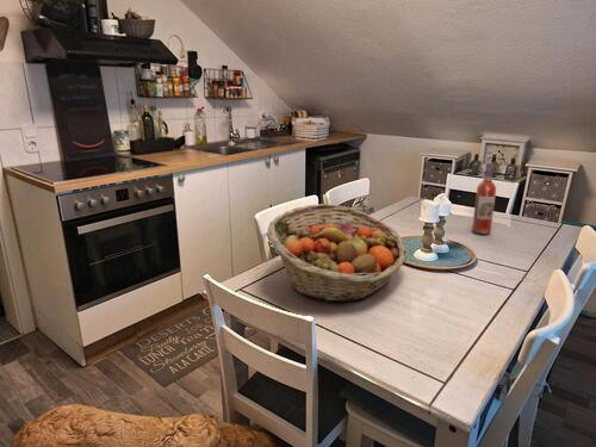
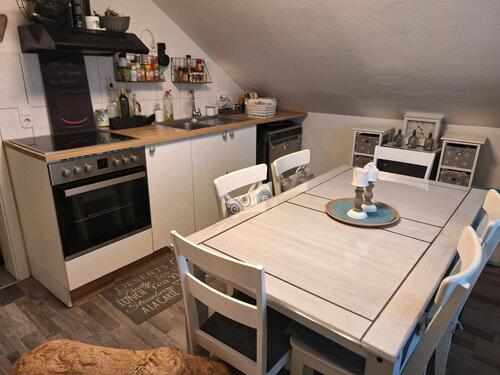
- wine bottle [471,161,497,235]
- fruit basket [266,203,409,303]
